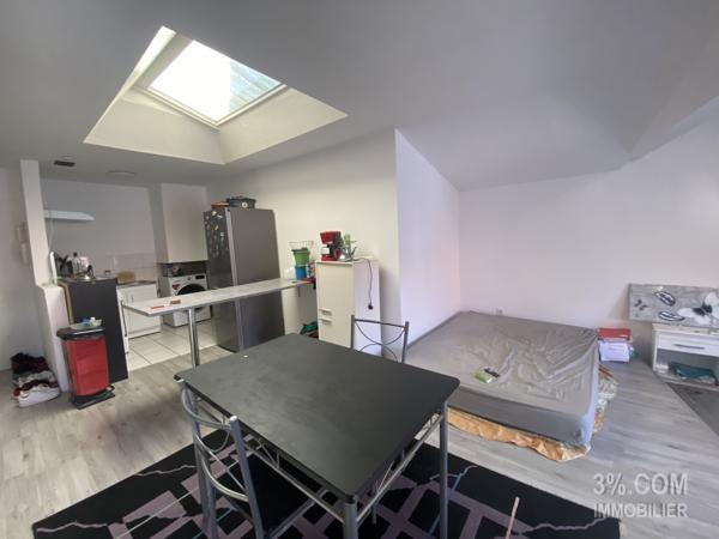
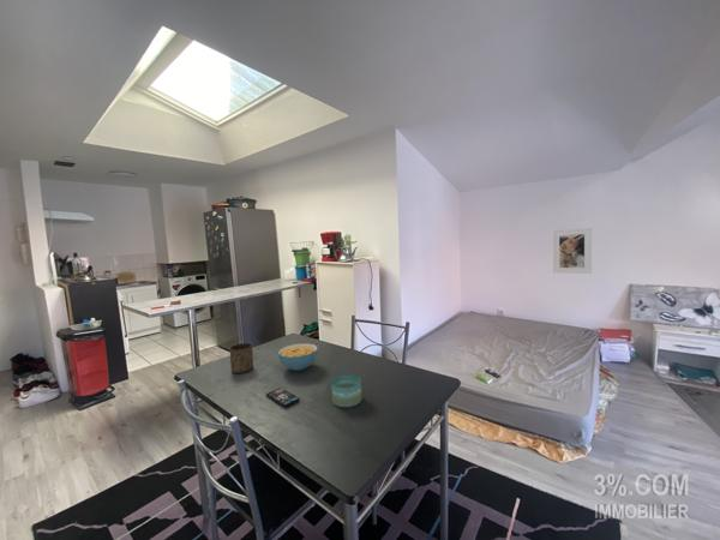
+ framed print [552,227,593,275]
+ cereal bowl [277,342,319,372]
+ cup [228,342,254,374]
+ candle [330,373,364,408]
+ smartphone [265,386,301,408]
